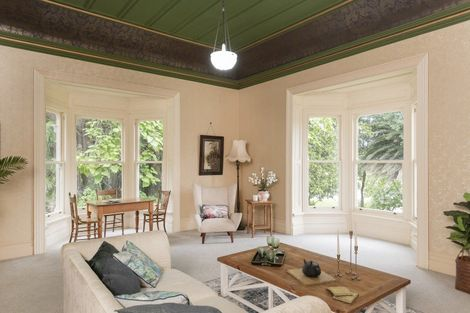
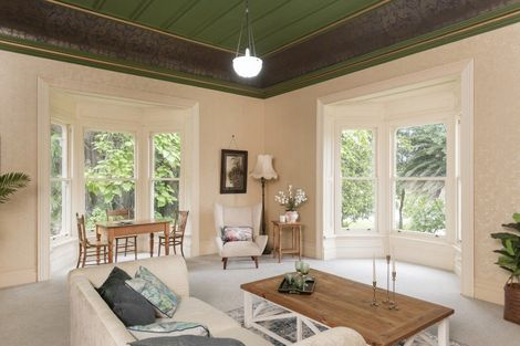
- diary [325,286,360,305]
- teapot [286,258,337,287]
